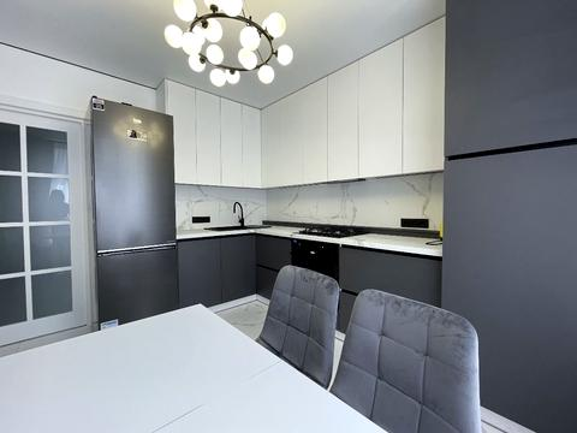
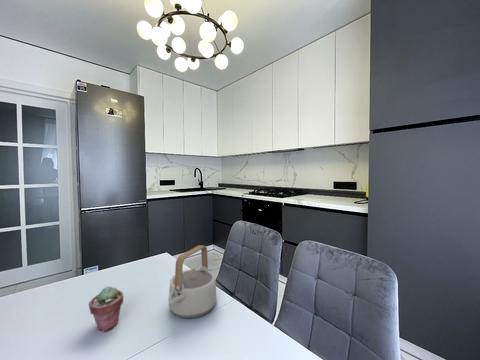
+ potted succulent [88,285,124,333]
+ teapot [167,244,217,320]
